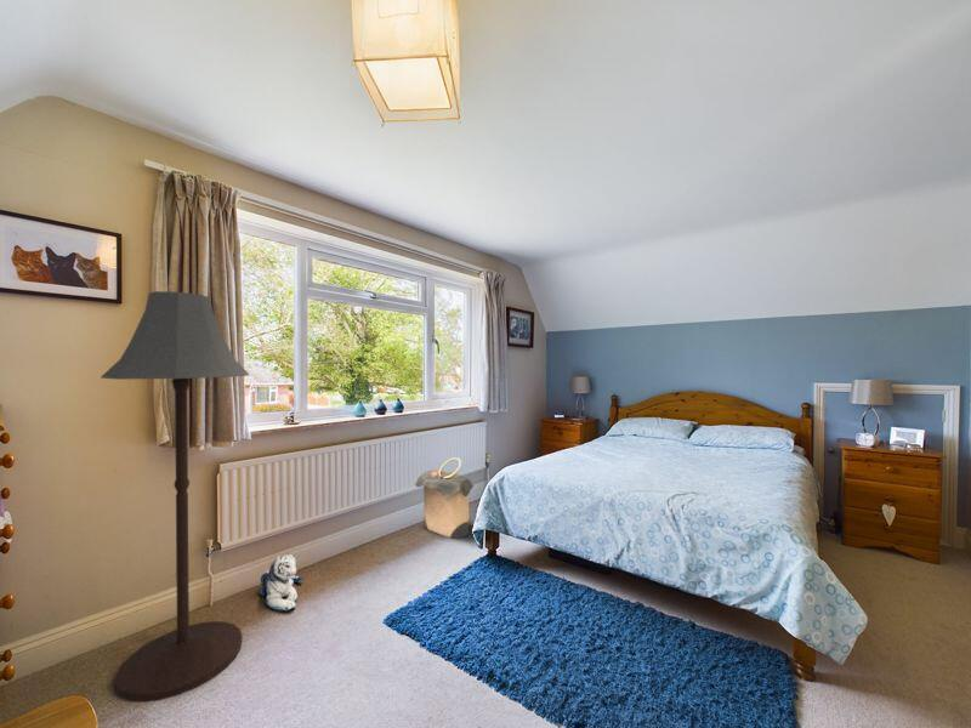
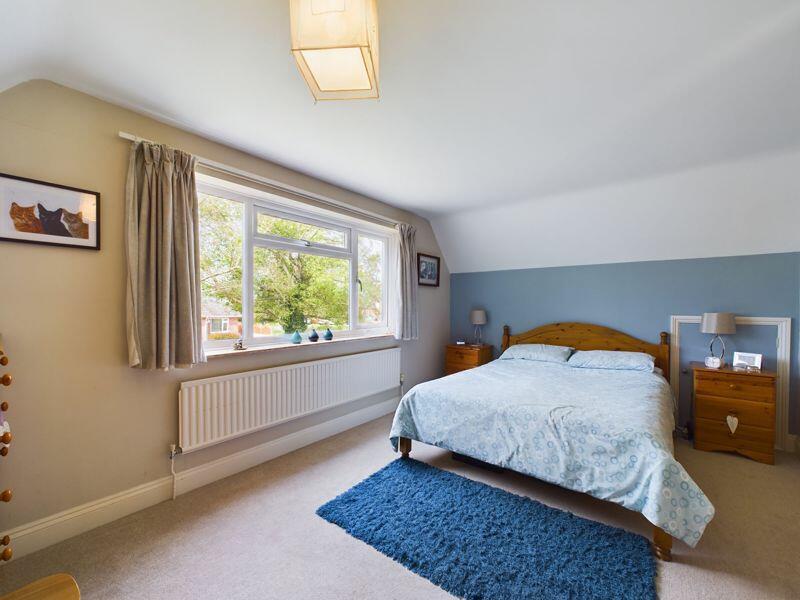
- laundry hamper [414,456,476,540]
- floor lamp [100,290,250,704]
- plush toy [257,553,303,613]
